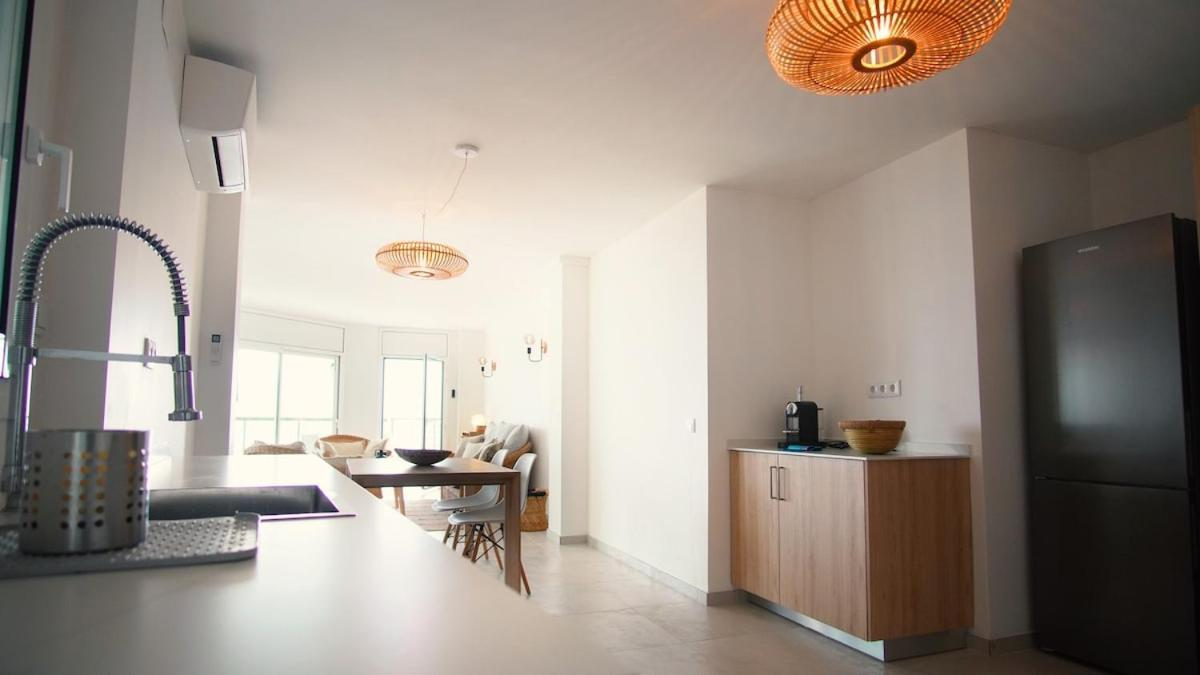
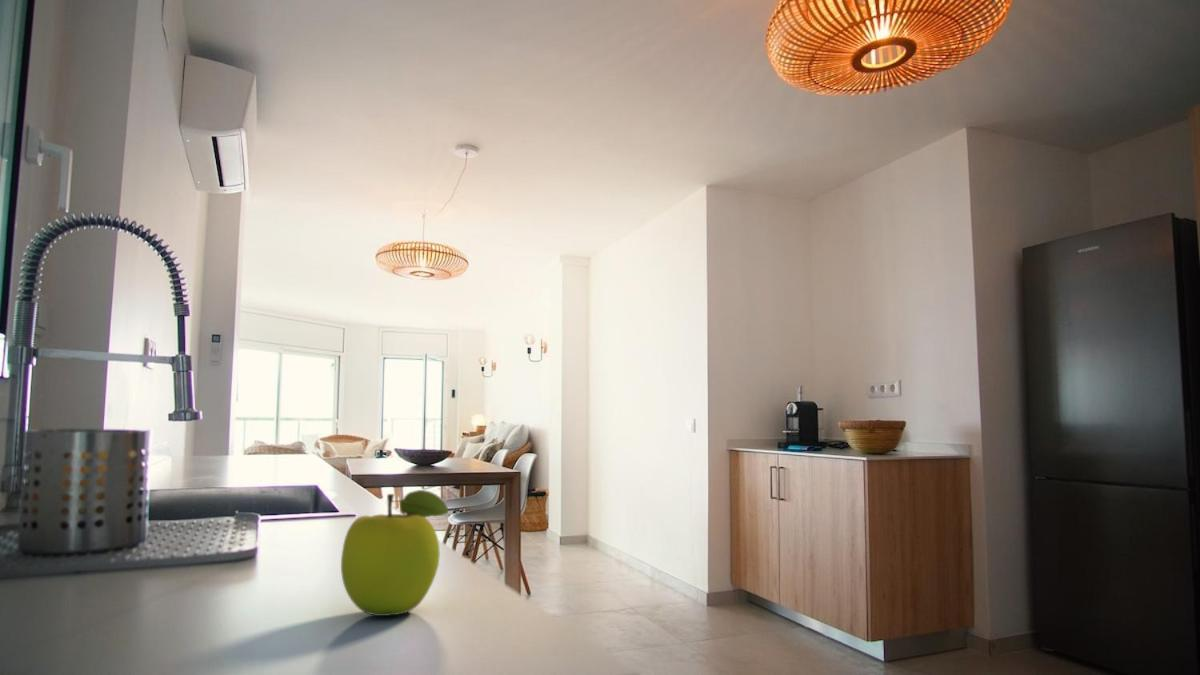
+ fruit [340,489,449,617]
